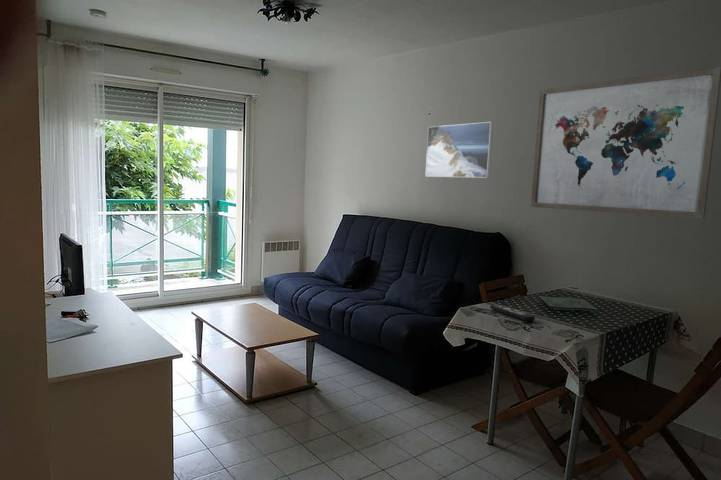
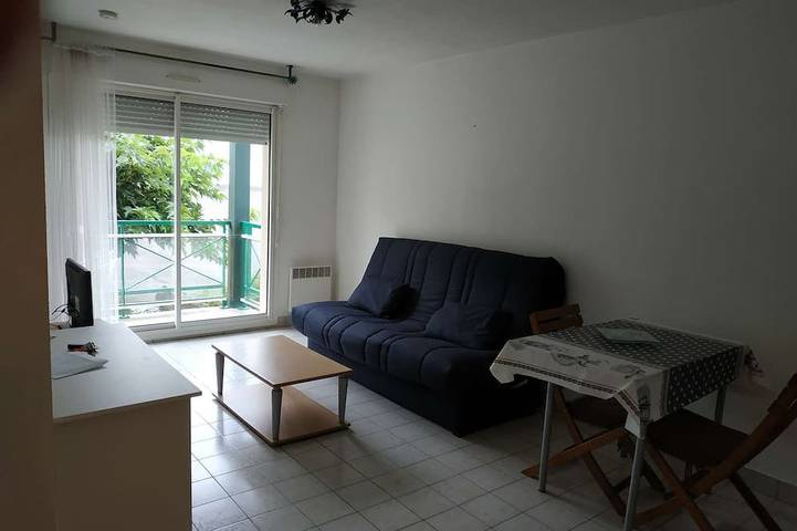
- wall art [530,66,721,220]
- remote control [489,304,536,322]
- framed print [424,121,494,179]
